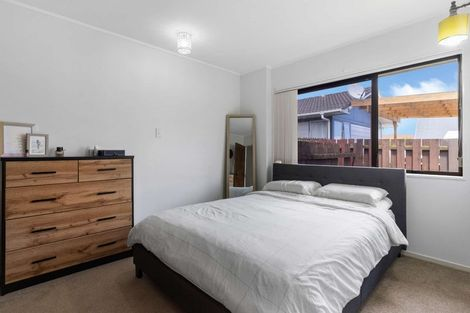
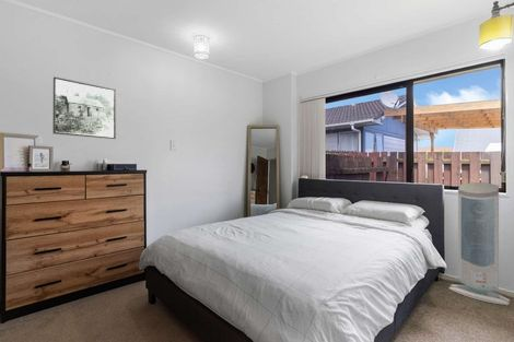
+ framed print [51,76,117,140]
+ air purifier [448,181,511,306]
